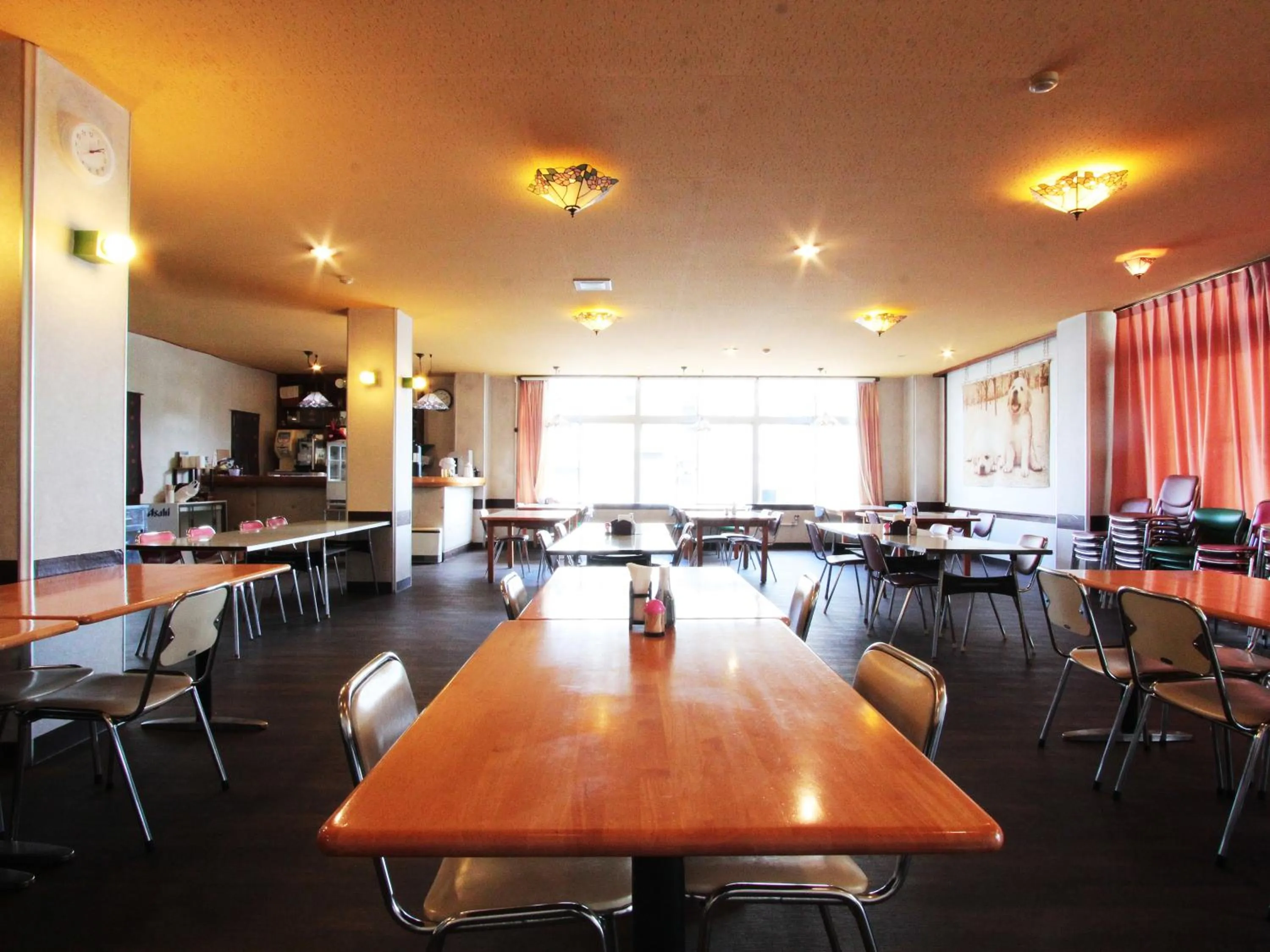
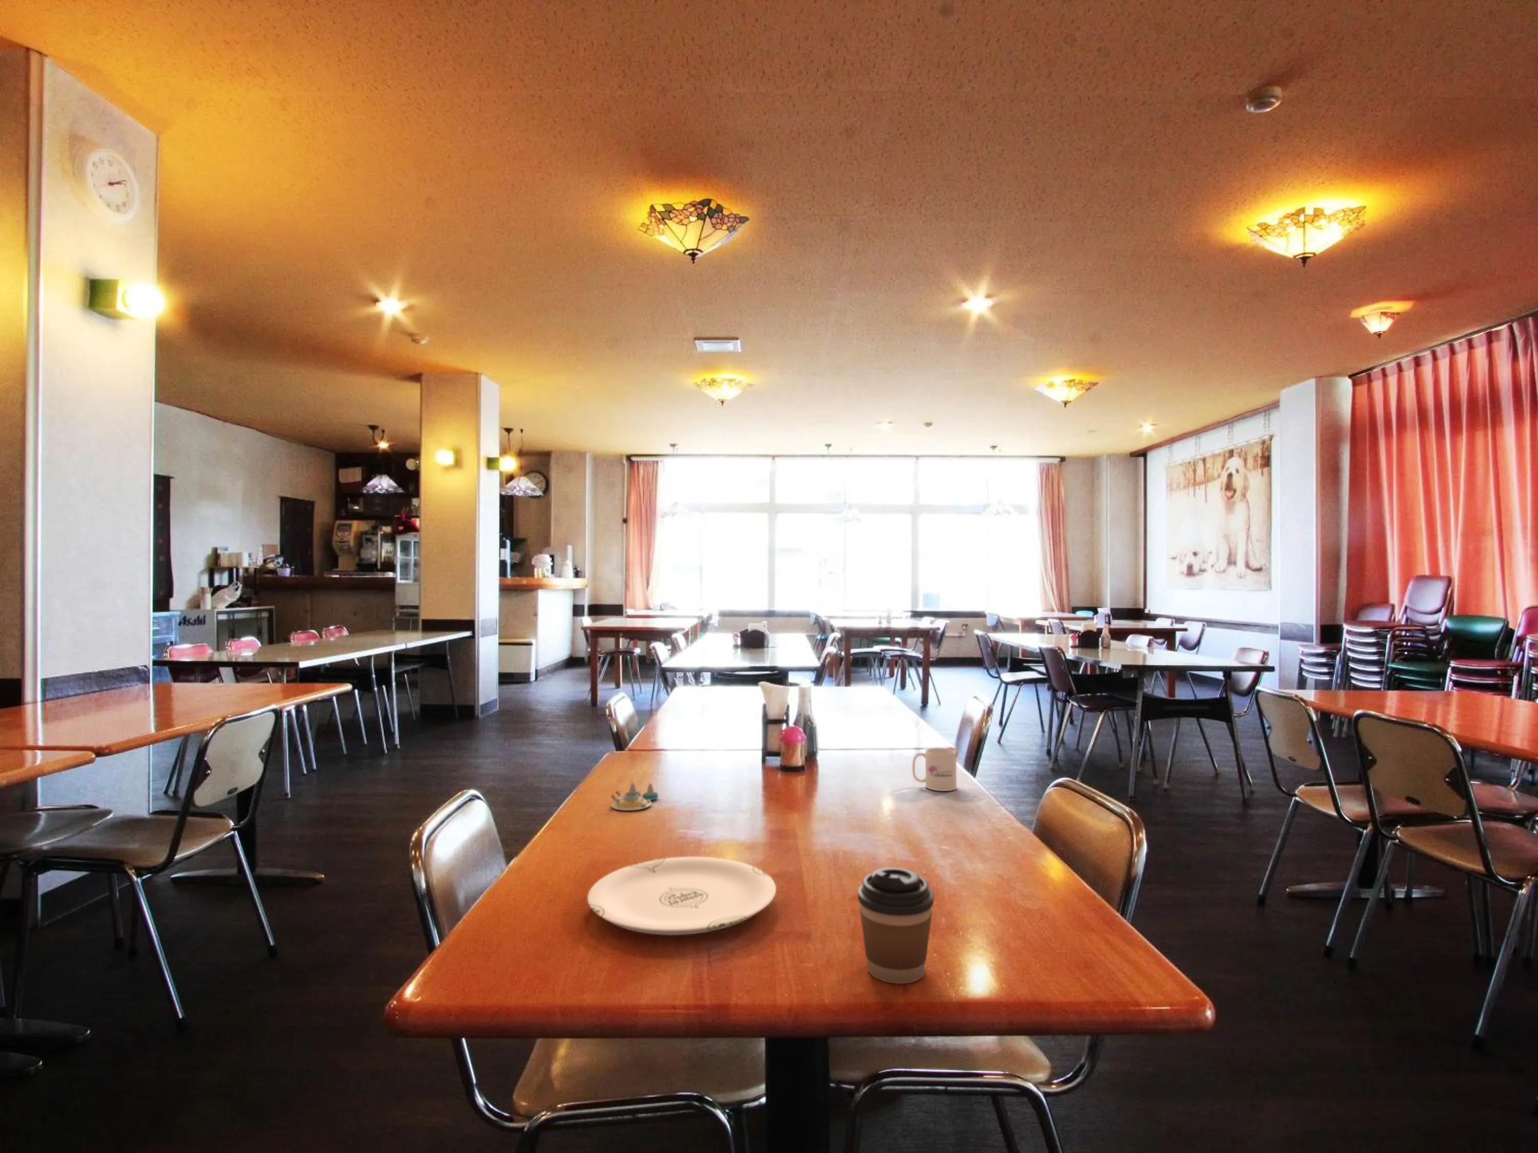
+ mug [912,747,957,792]
+ plate [587,856,776,936]
+ salt and pepper shaker set [610,781,659,811]
+ coffee cup [856,867,935,985]
